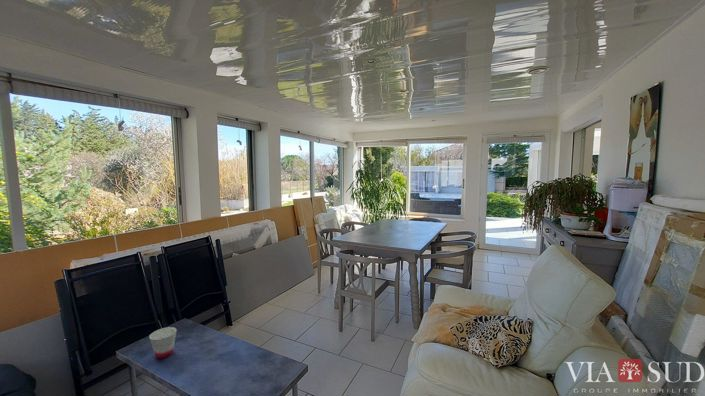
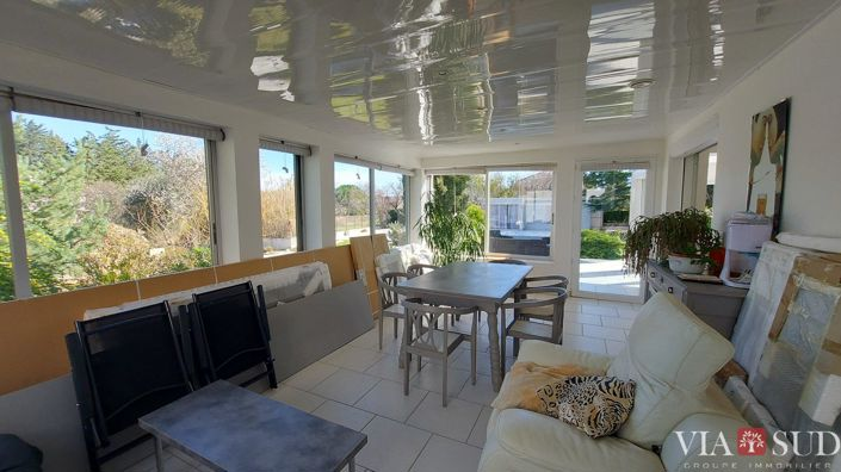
- cup [148,326,178,359]
